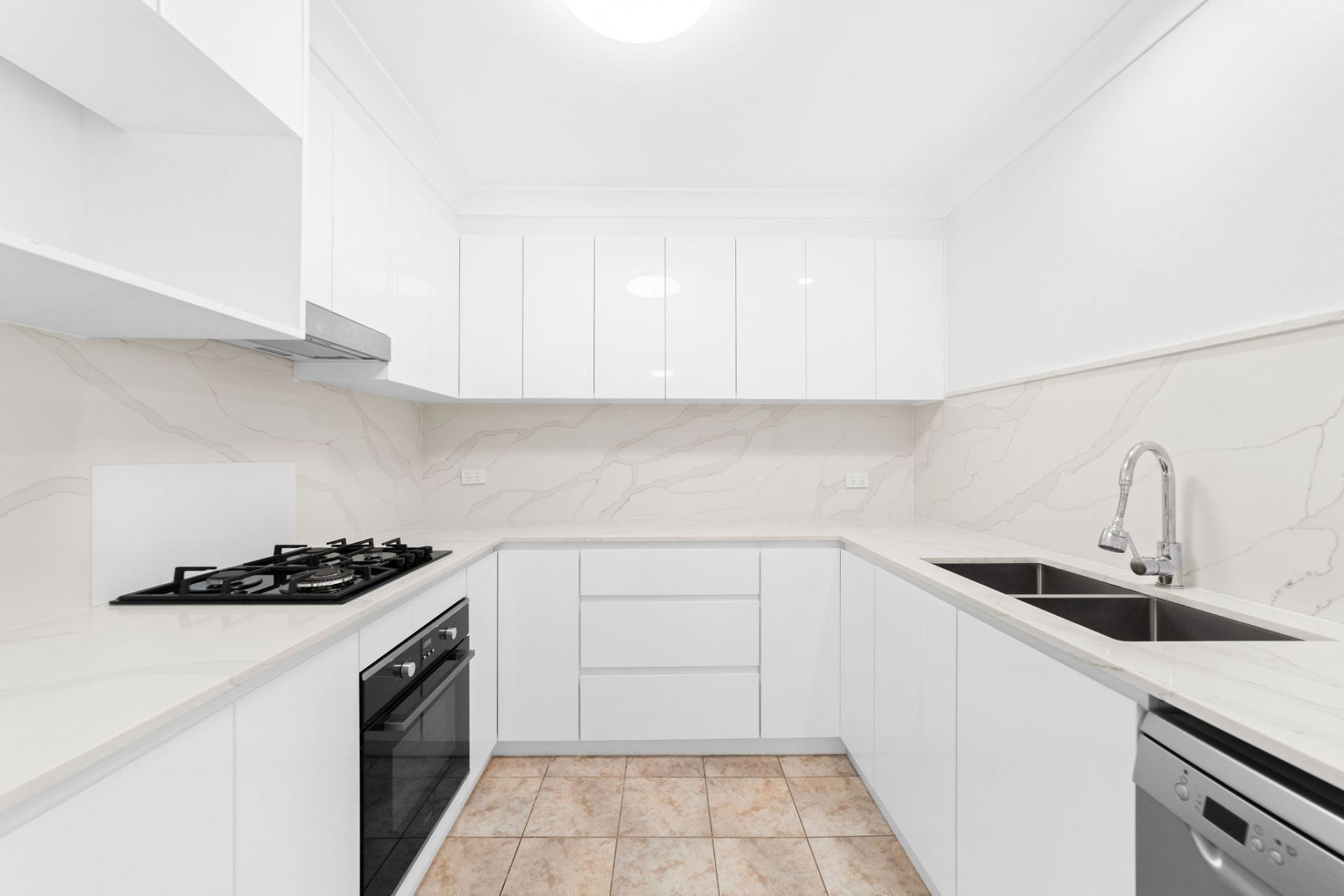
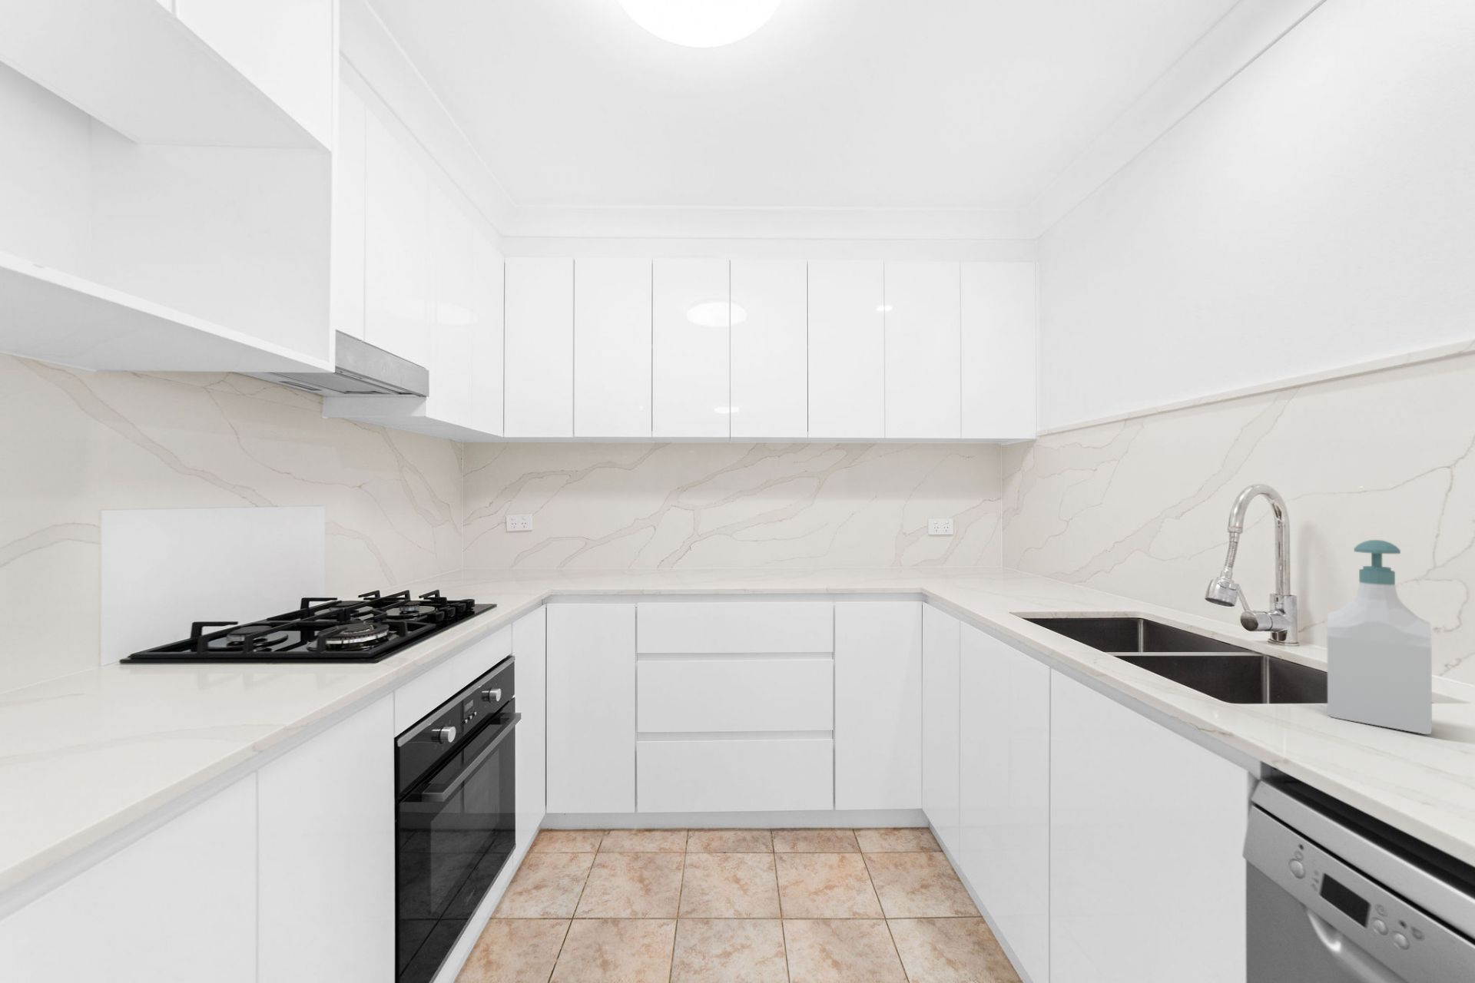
+ soap bottle [1327,539,1433,735]
